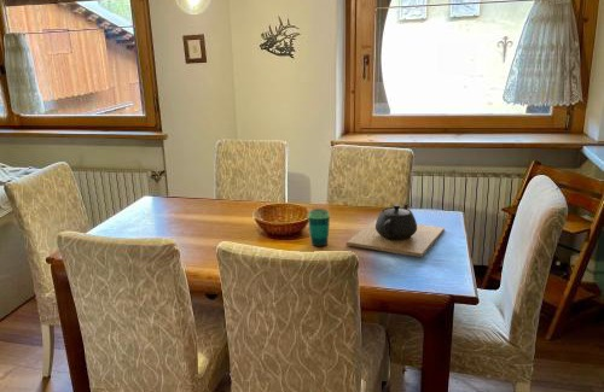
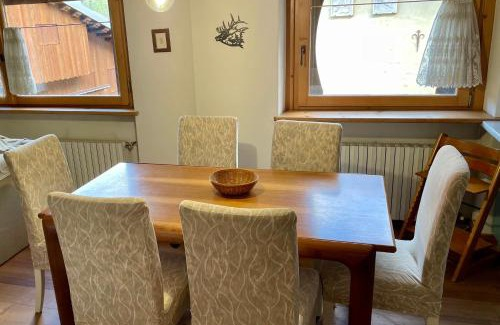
- cup [307,207,331,247]
- teapot [345,201,446,258]
